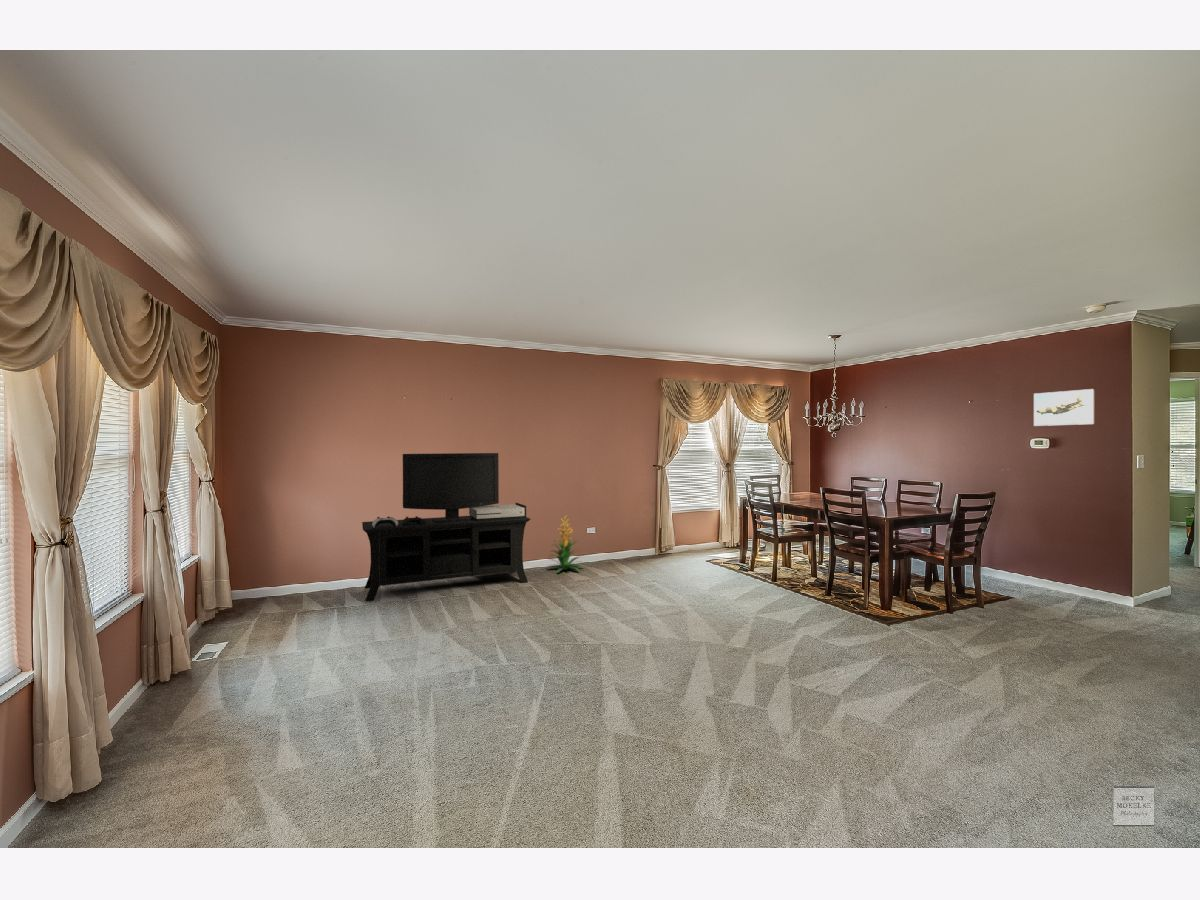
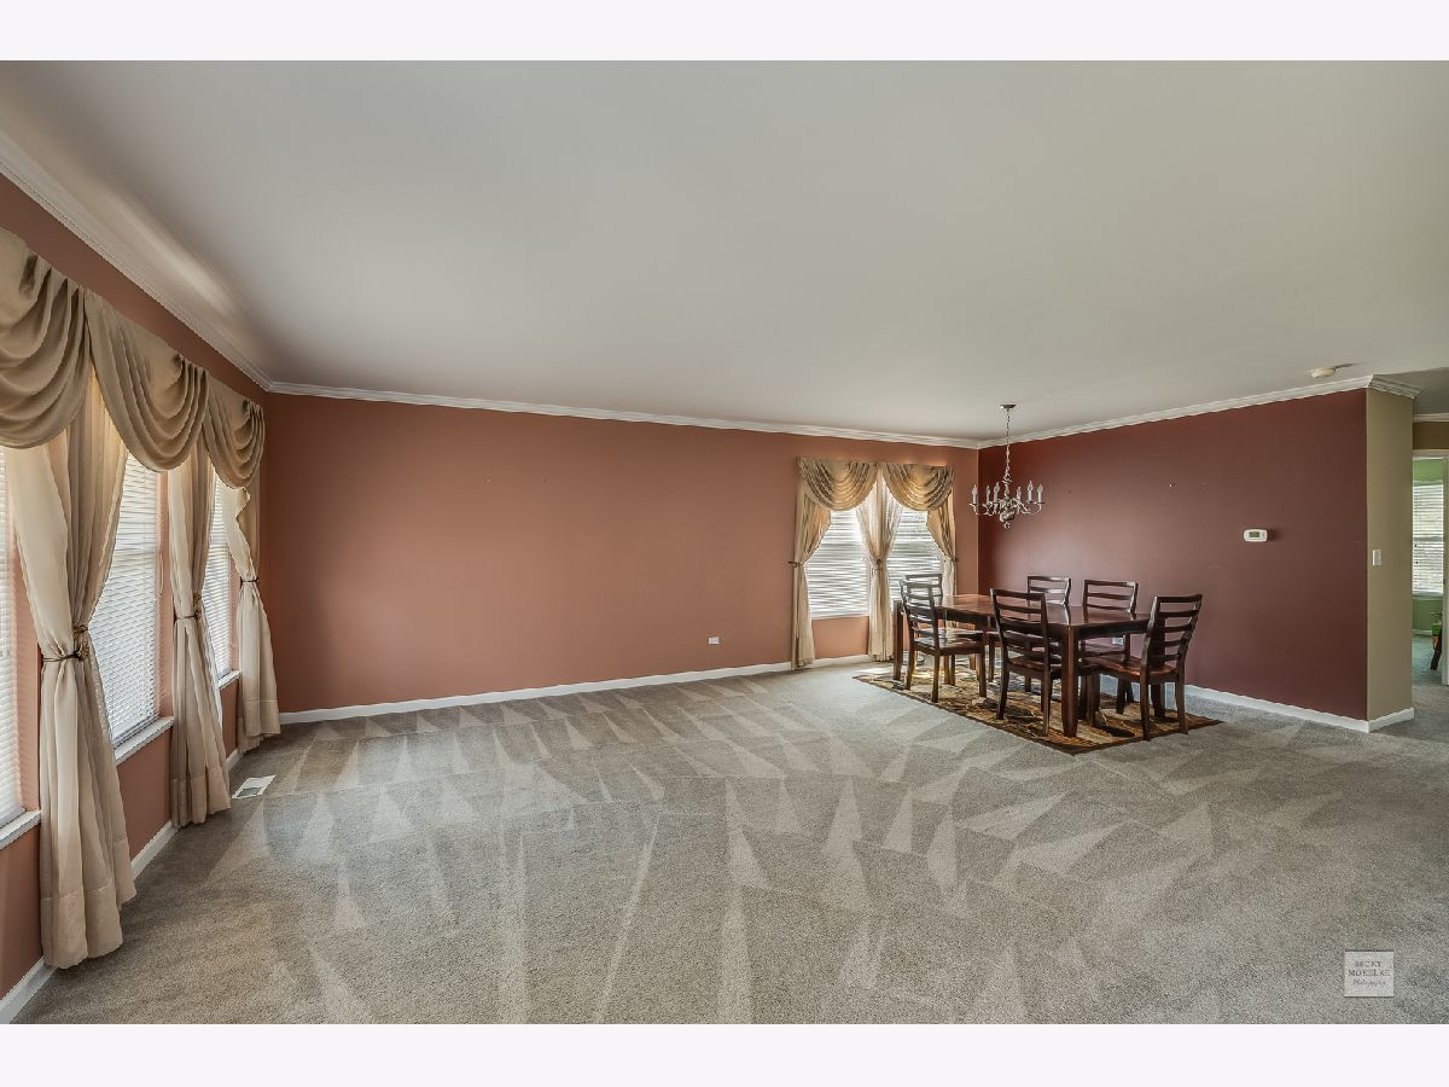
- media console [361,452,531,602]
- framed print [1033,388,1095,427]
- indoor plant [546,514,585,574]
